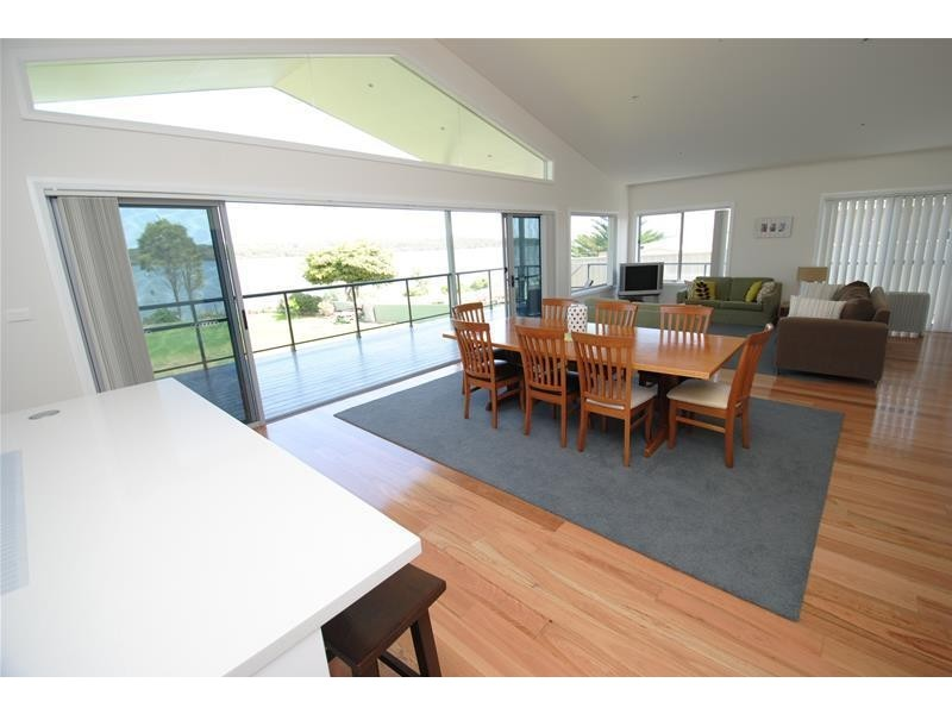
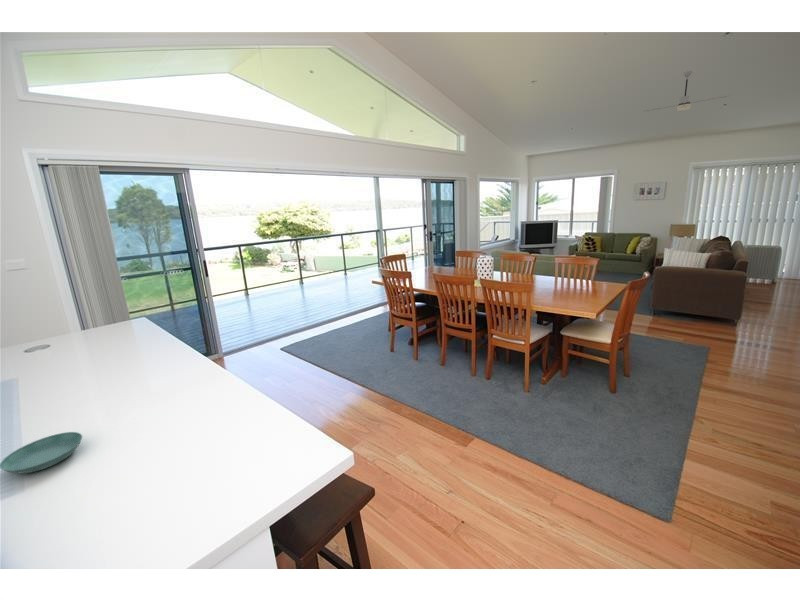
+ saucer [0,431,83,475]
+ ceiling fan [642,70,731,113]
